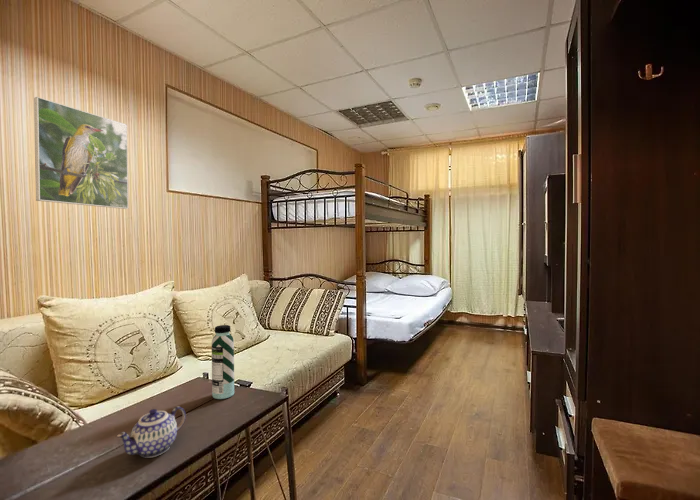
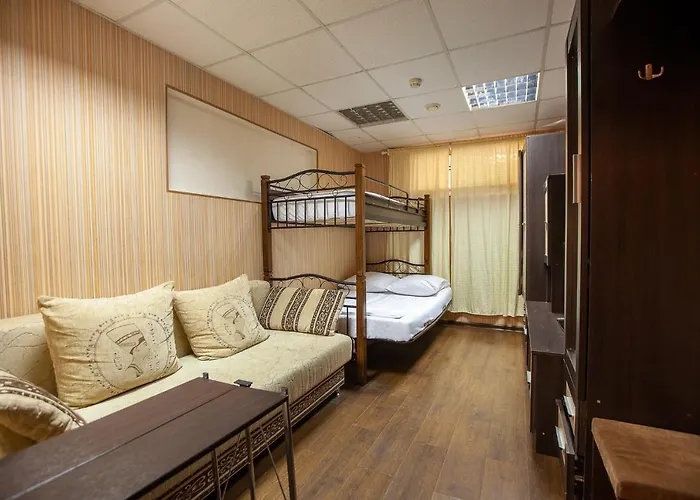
- water bottle [211,324,235,400]
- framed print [33,96,129,210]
- teapot [116,406,187,459]
